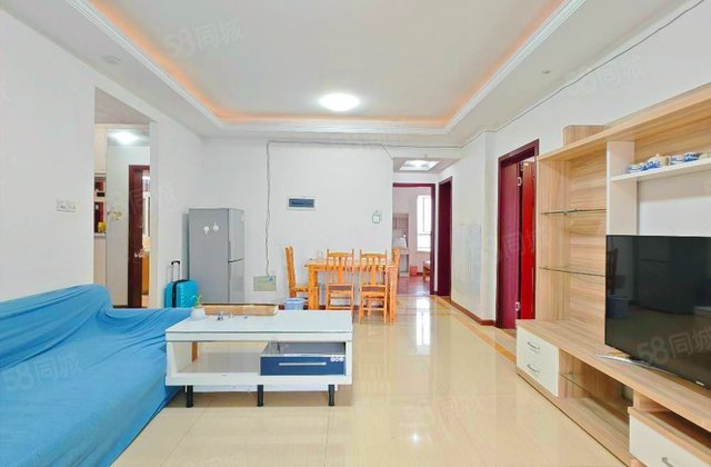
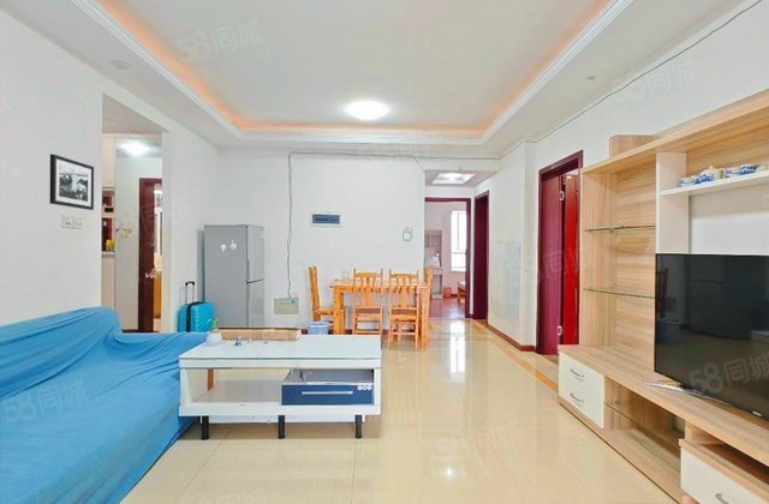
+ picture frame [48,154,95,211]
